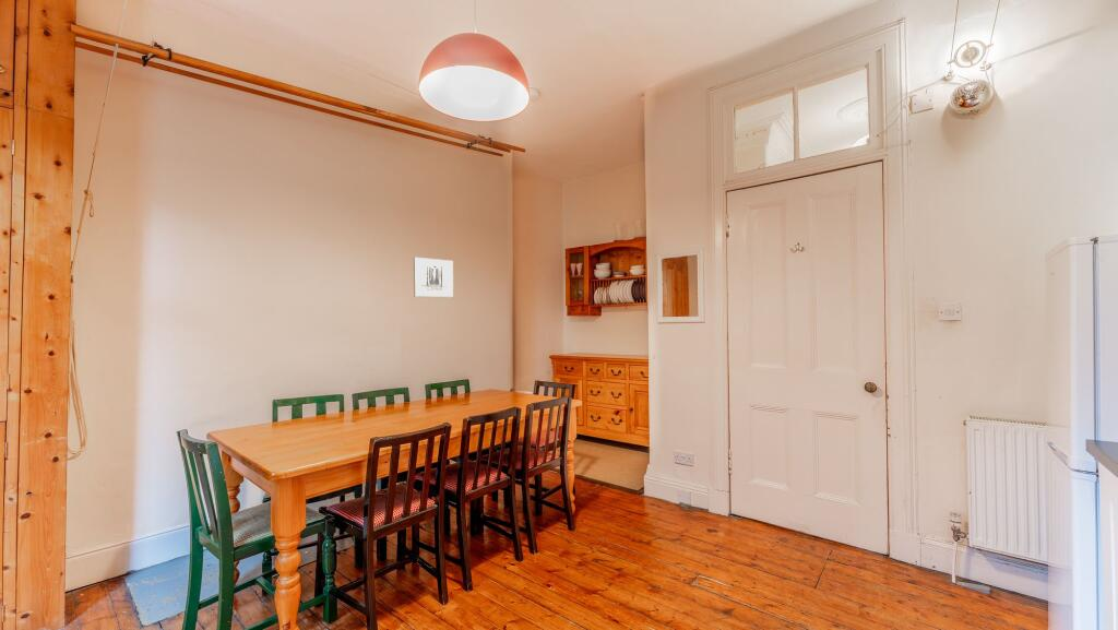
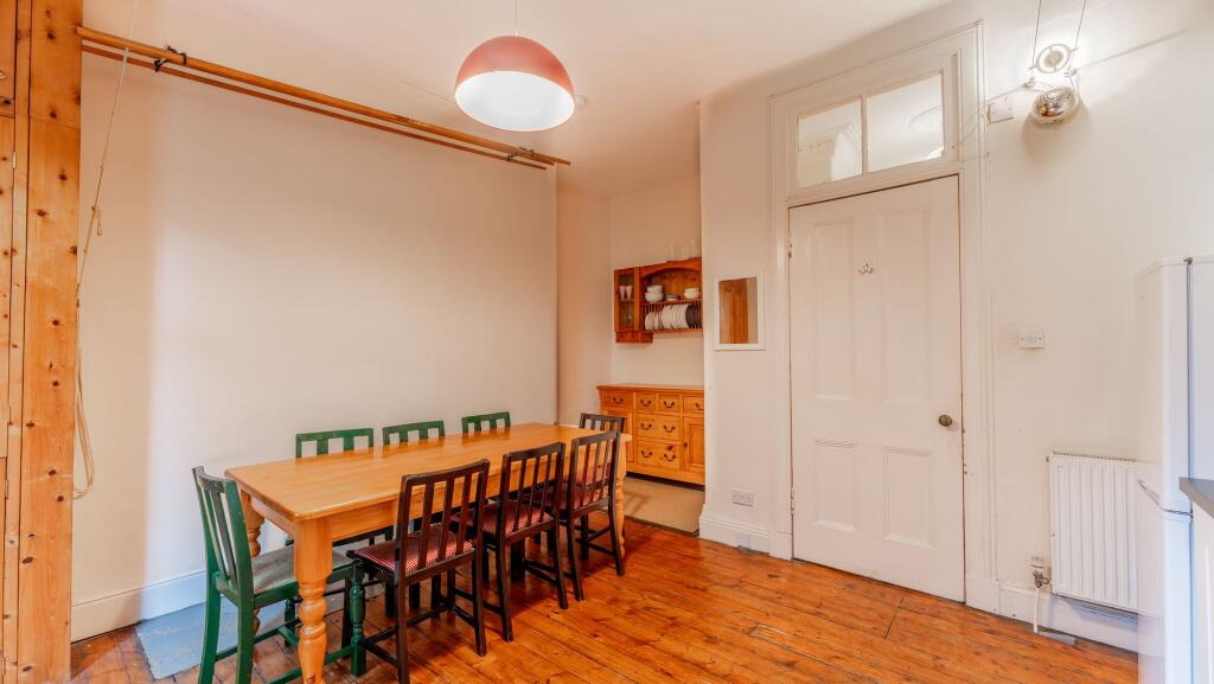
- wall art [413,257,454,299]
